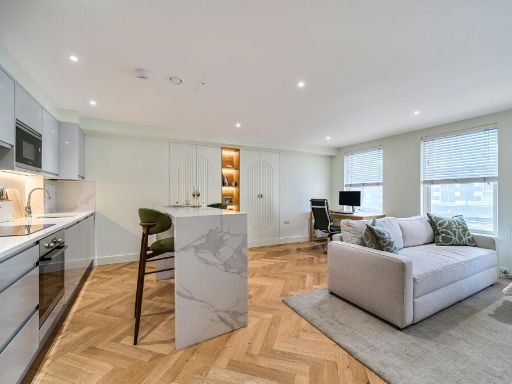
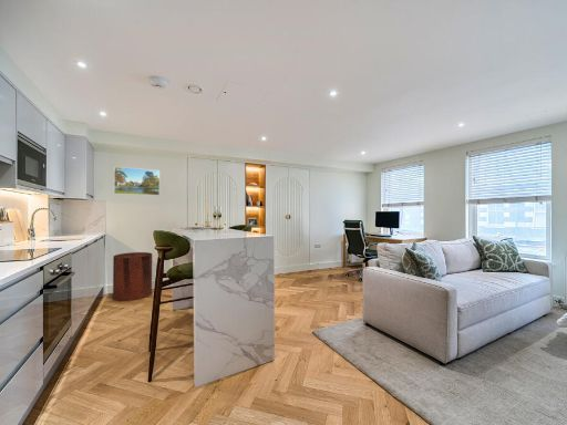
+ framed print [113,166,161,197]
+ trash can [112,251,153,302]
